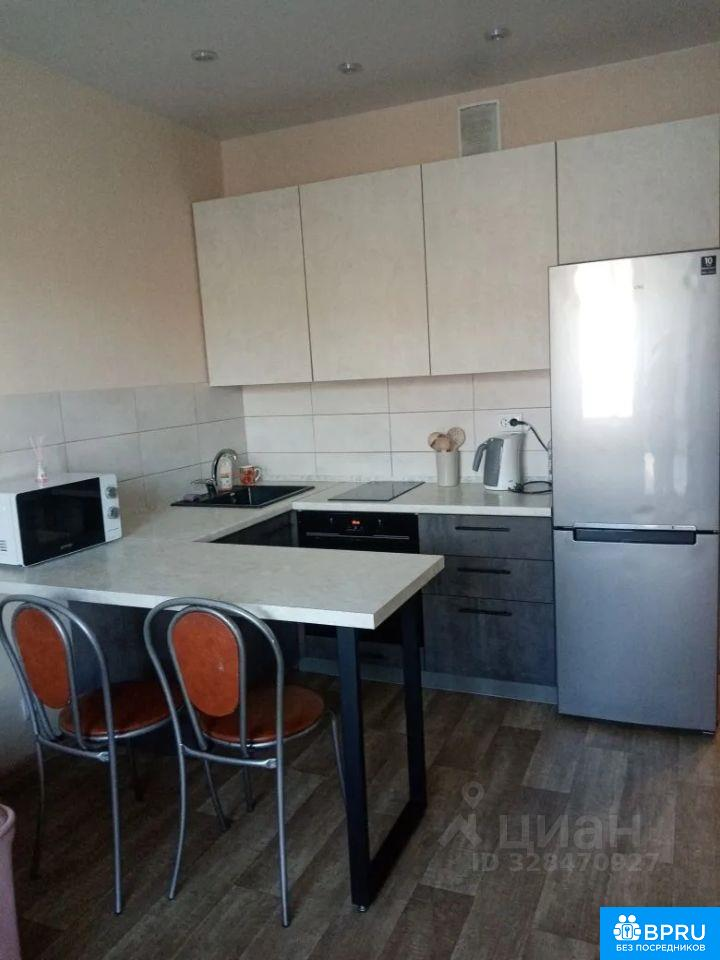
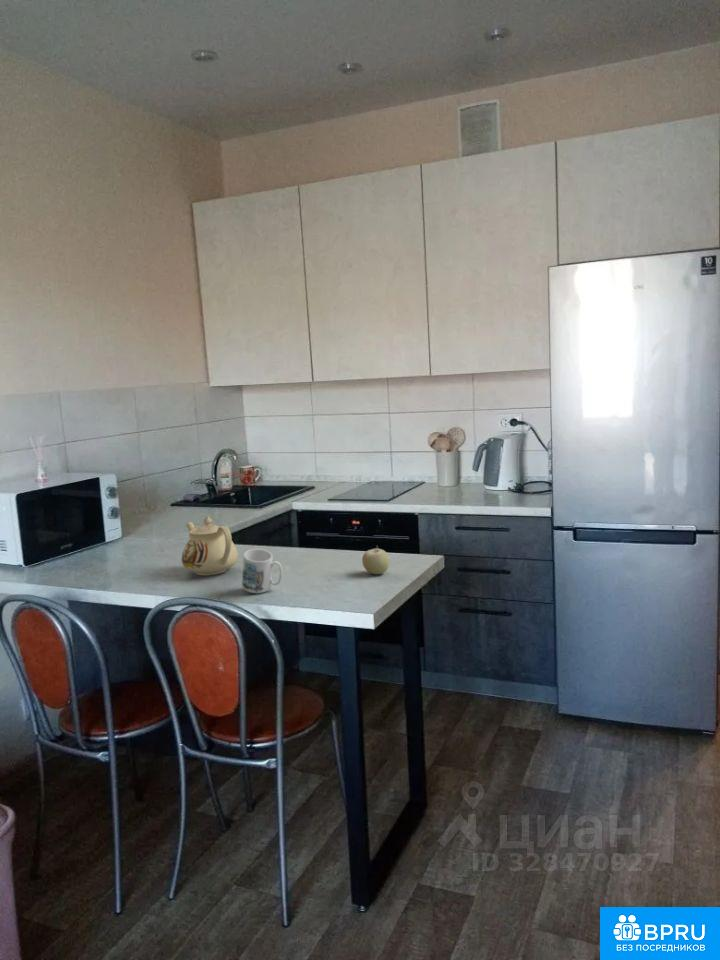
+ fruit [361,545,390,575]
+ mug [241,548,283,594]
+ teapot [181,515,239,576]
